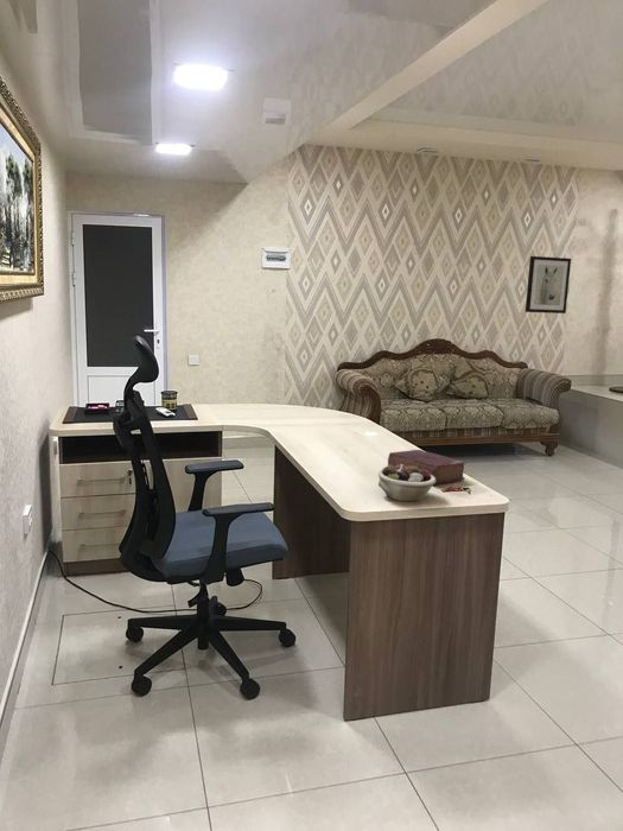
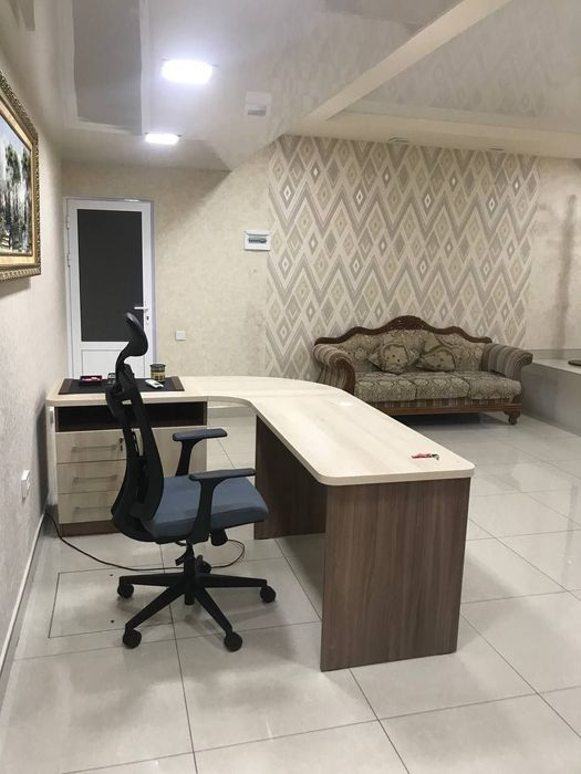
- succulent planter [377,464,436,502]
- book [387,449,468,486]
- wall art [525,255,572,315]
